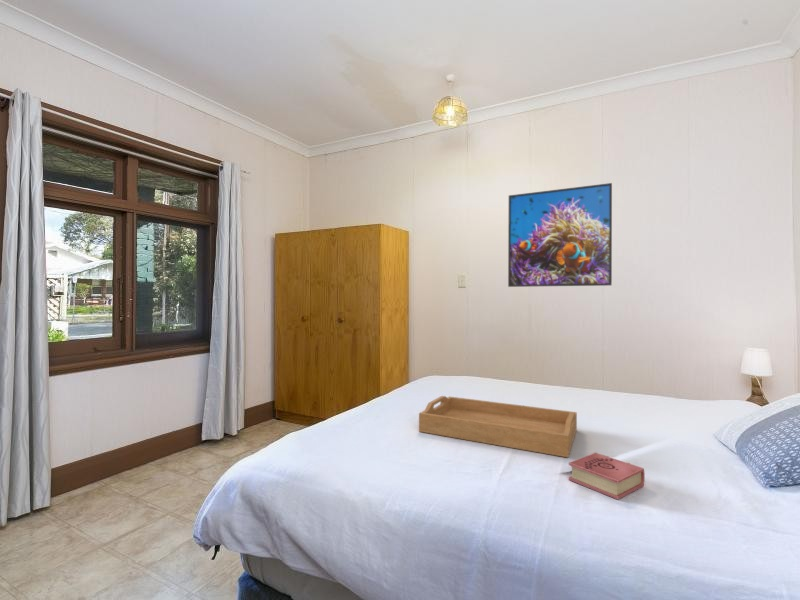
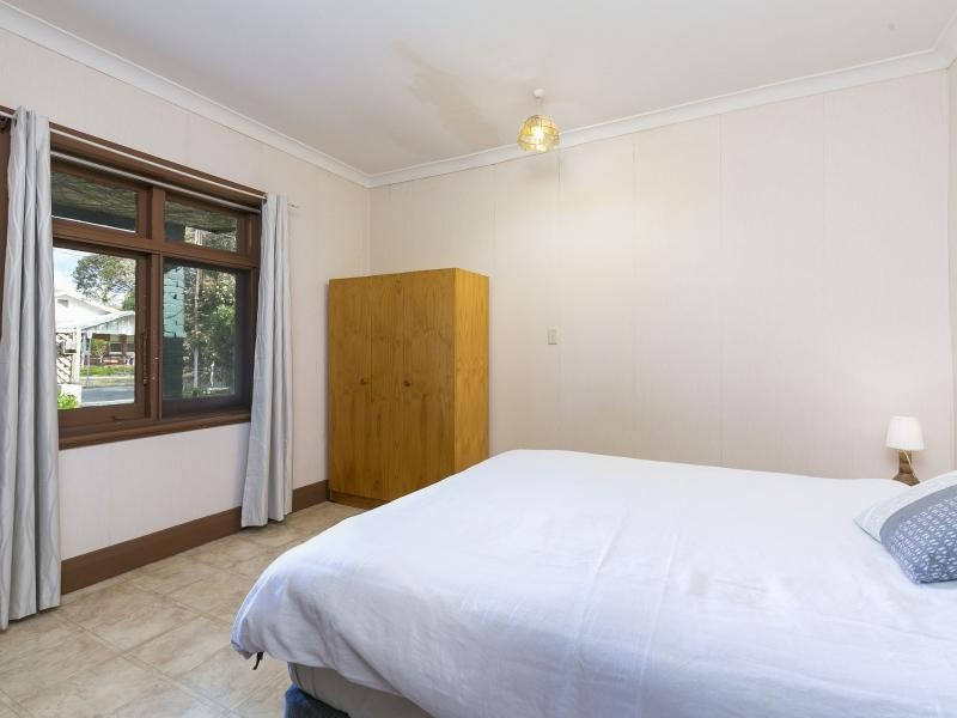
- serving tray [418,395,578,458]
- book [568,452,646,500]
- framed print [507,182,613,288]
